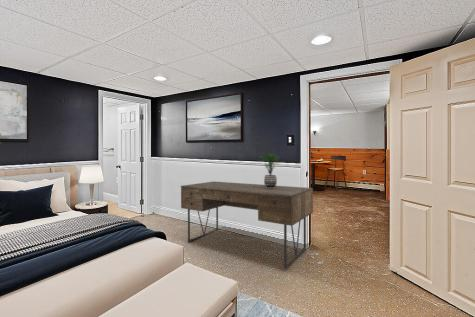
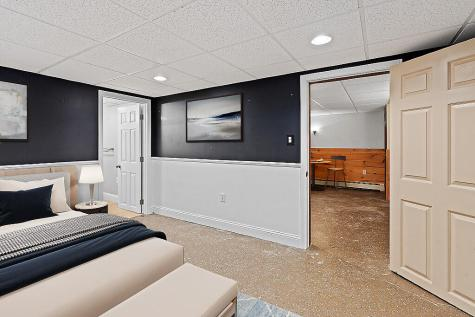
- potted plant [256,152,283,188]
- desk [180,181,314,270]
